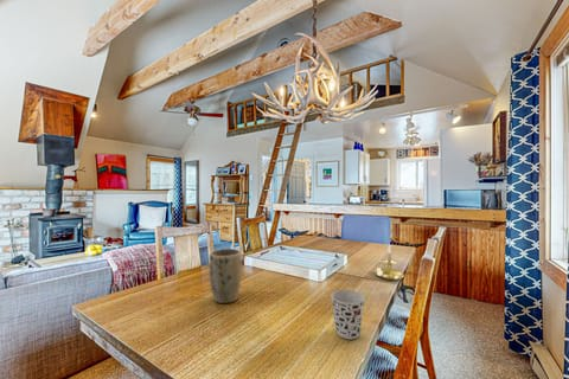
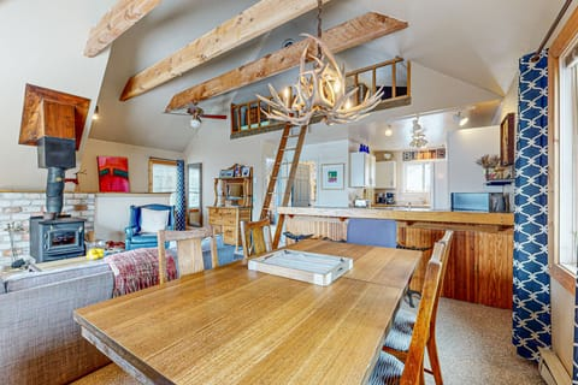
- cup [330,289,366,340]
- candle holder [373,243,405,282]
- plant pot [209,248,243,304]
